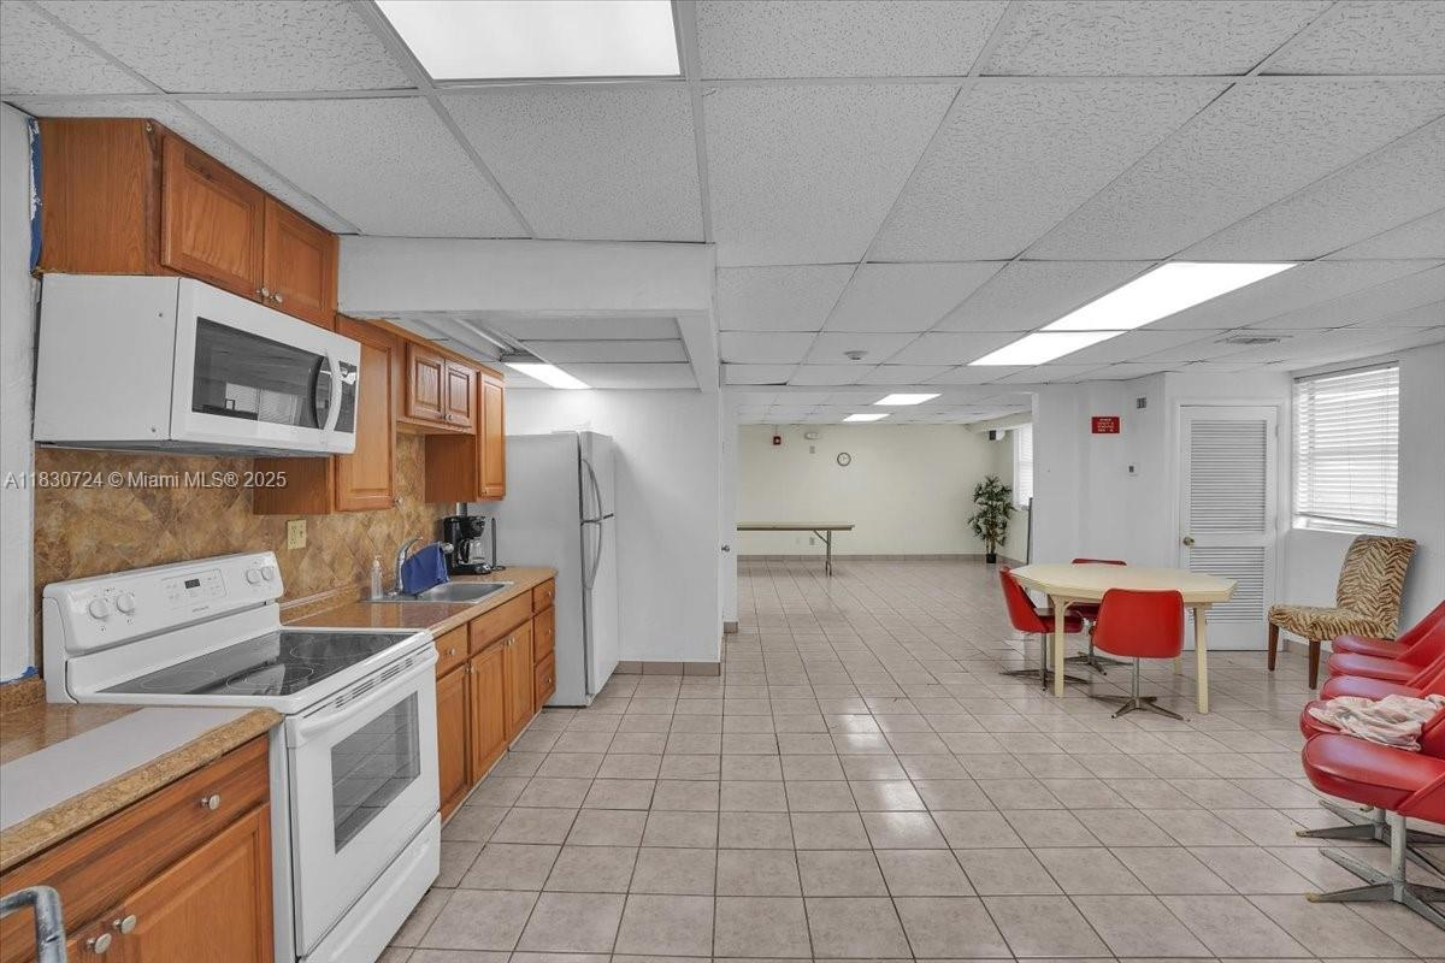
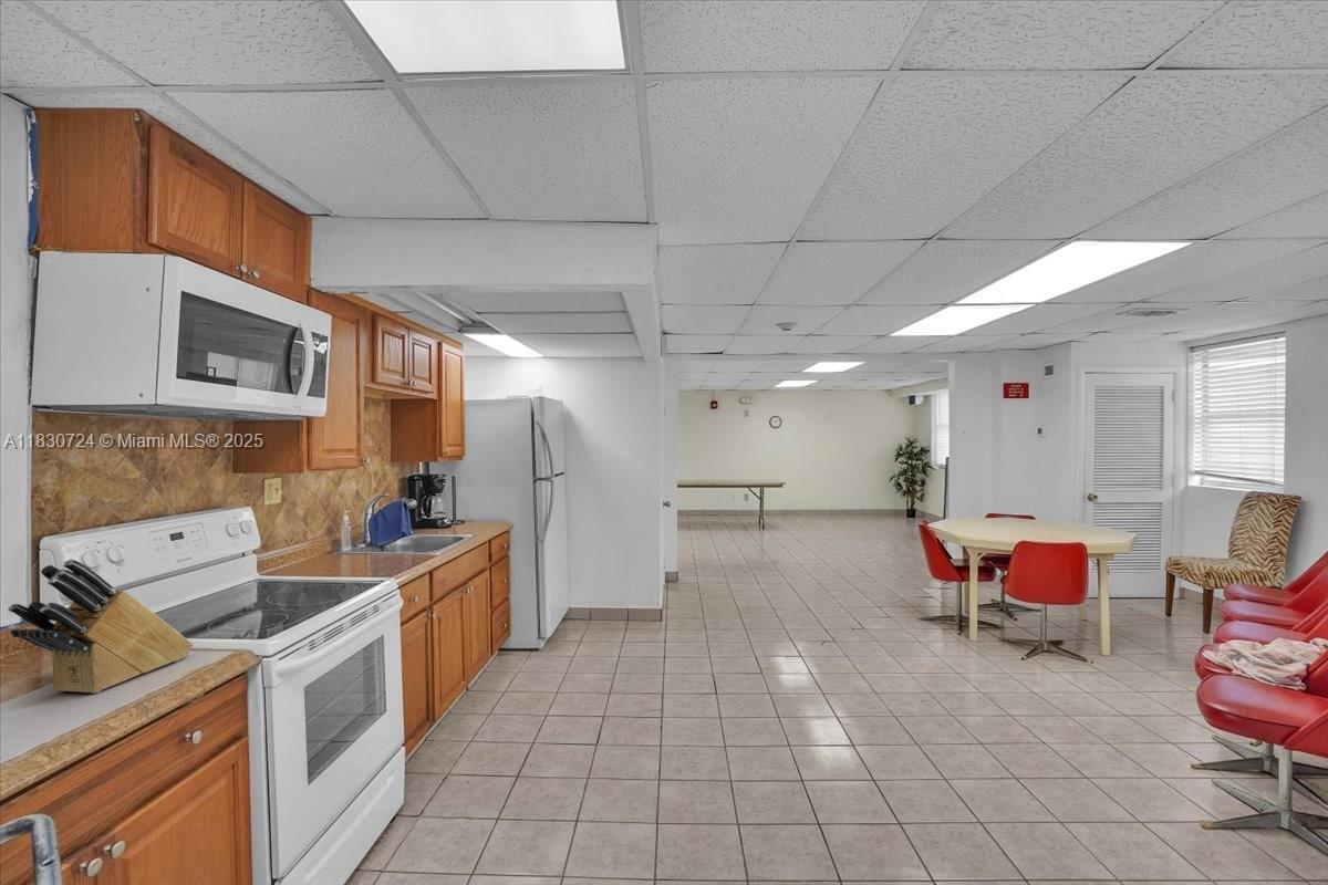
+ knife block [7,558,195,695]
